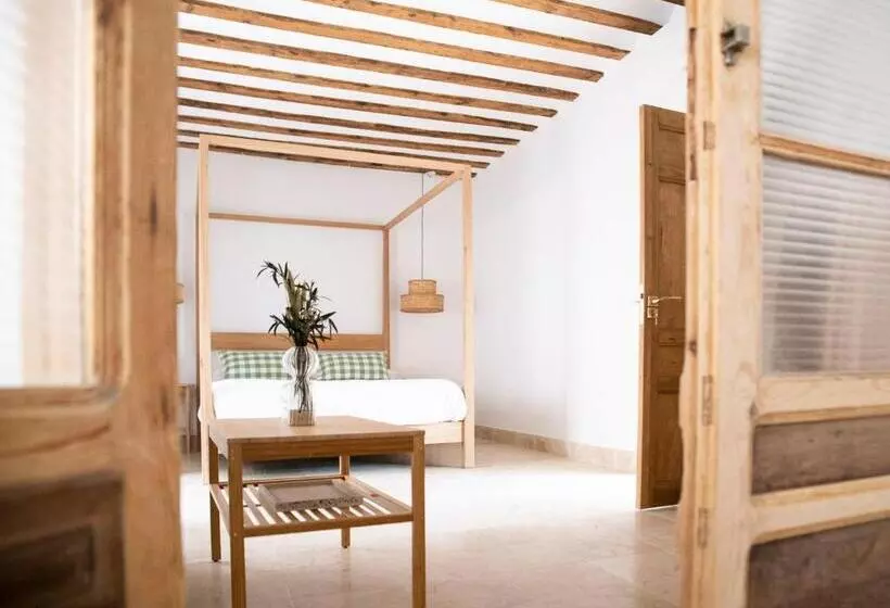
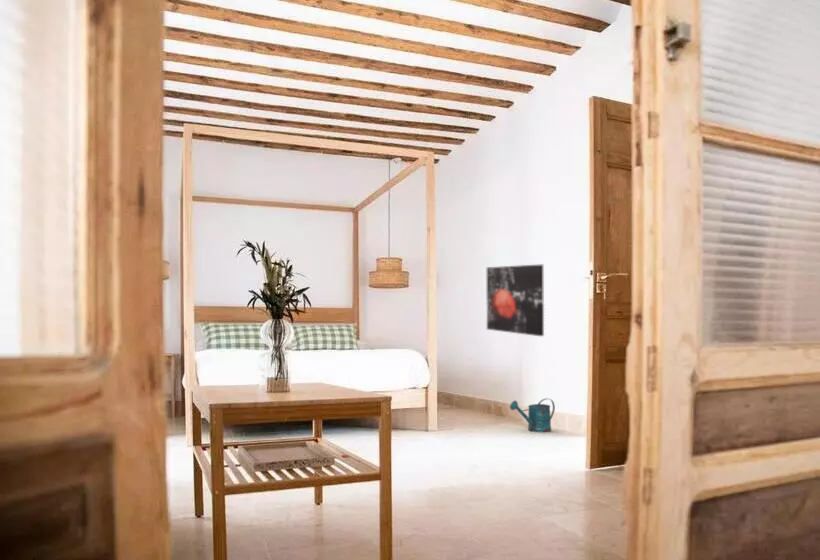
+ watering can [509,397,556,433]
+ wall art [486,263,545,337]
